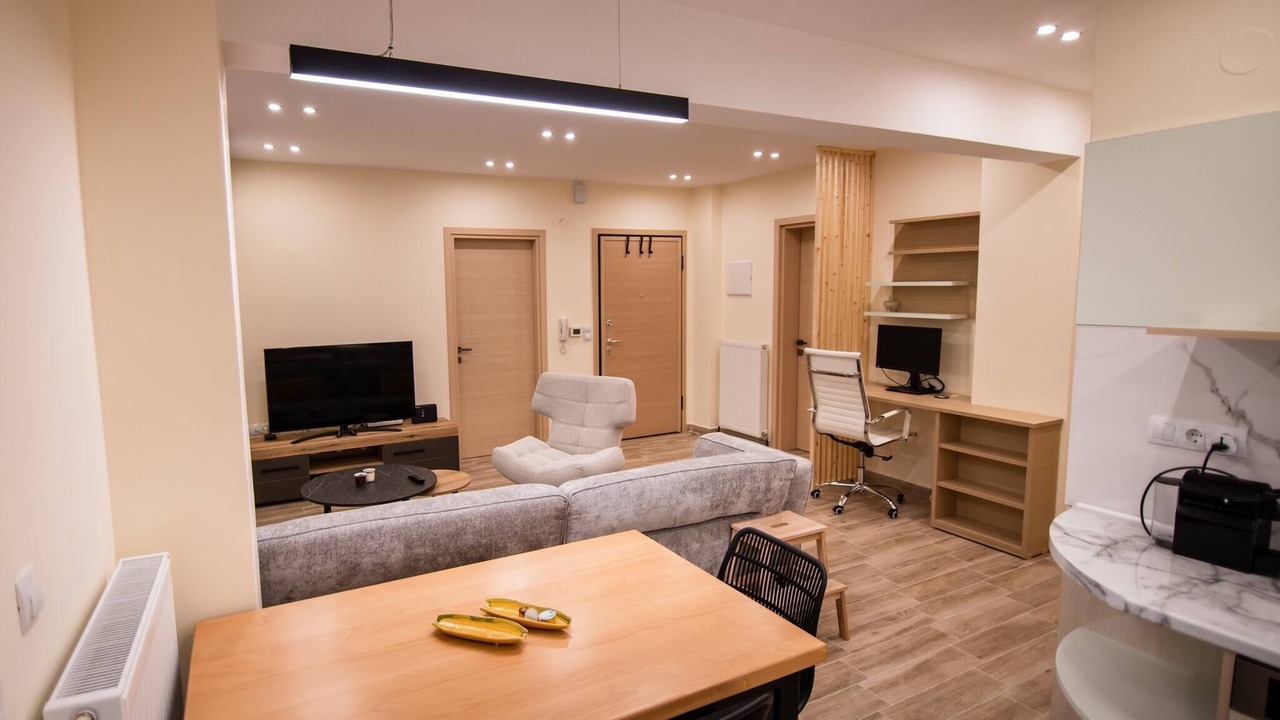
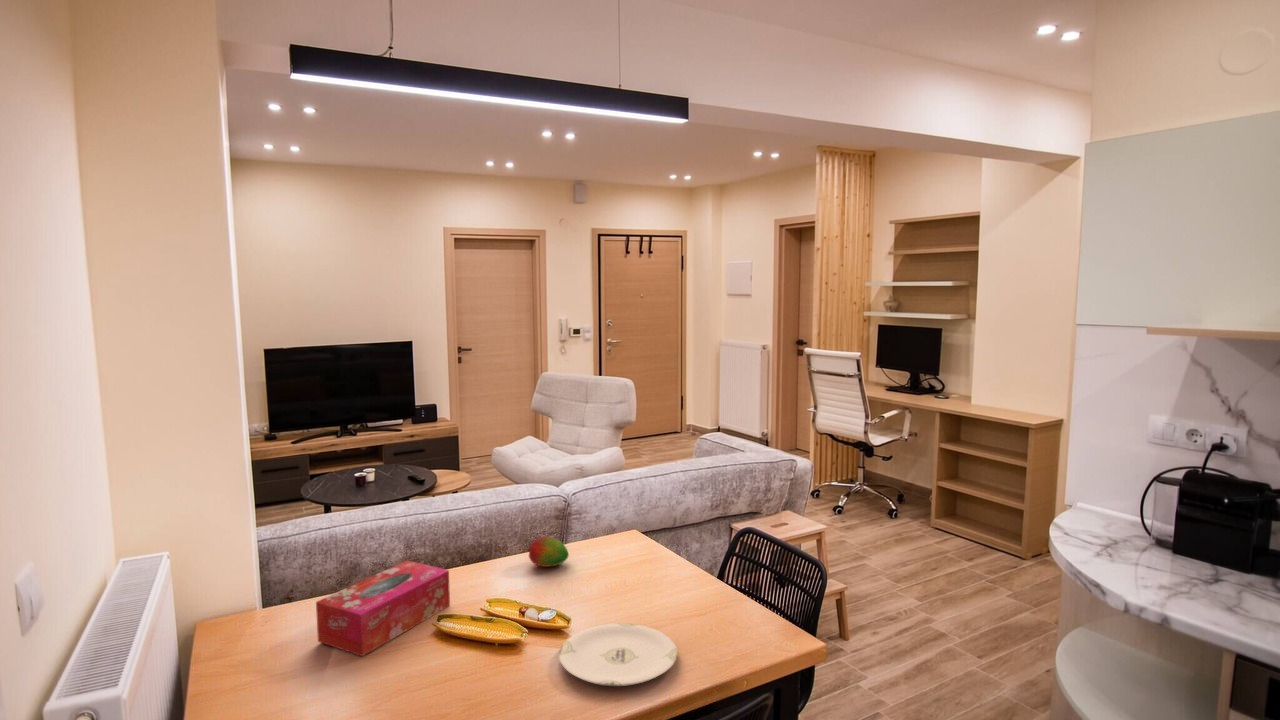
+ tissue box [315,560,451,657]
+ fruit [527,536,570,568]
+ plate [558,622,678,687]
